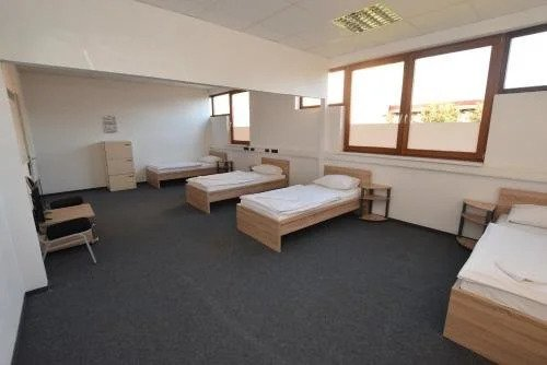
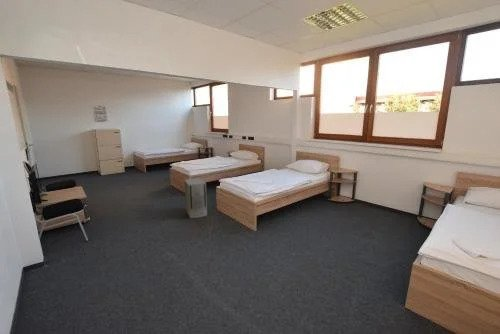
+ air purifier [184,177,208,219]
